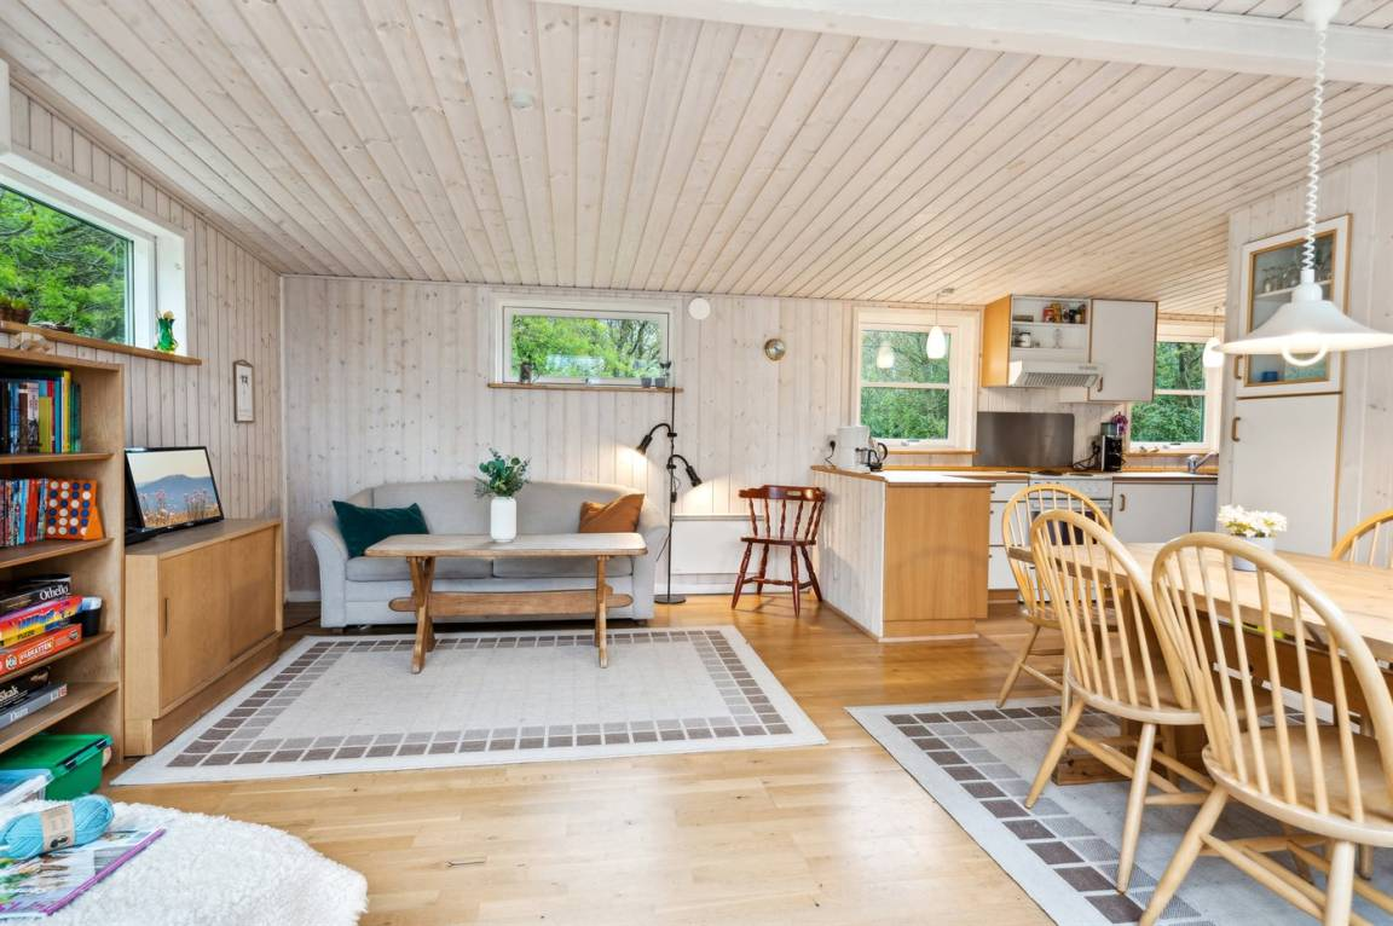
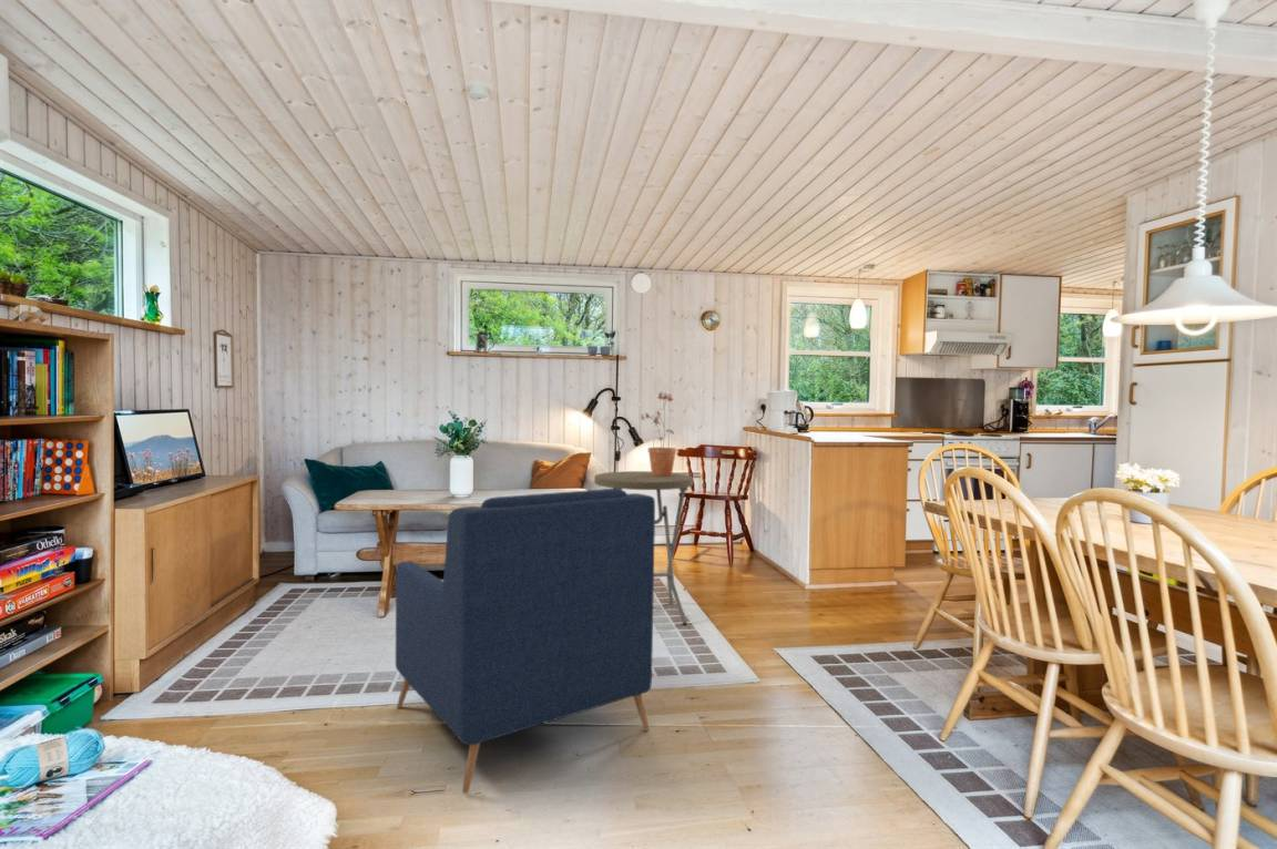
+ side table [593,470,694,626]
+ armchair [395,488,656,795]
+ potted plant [641,391,677,477]
